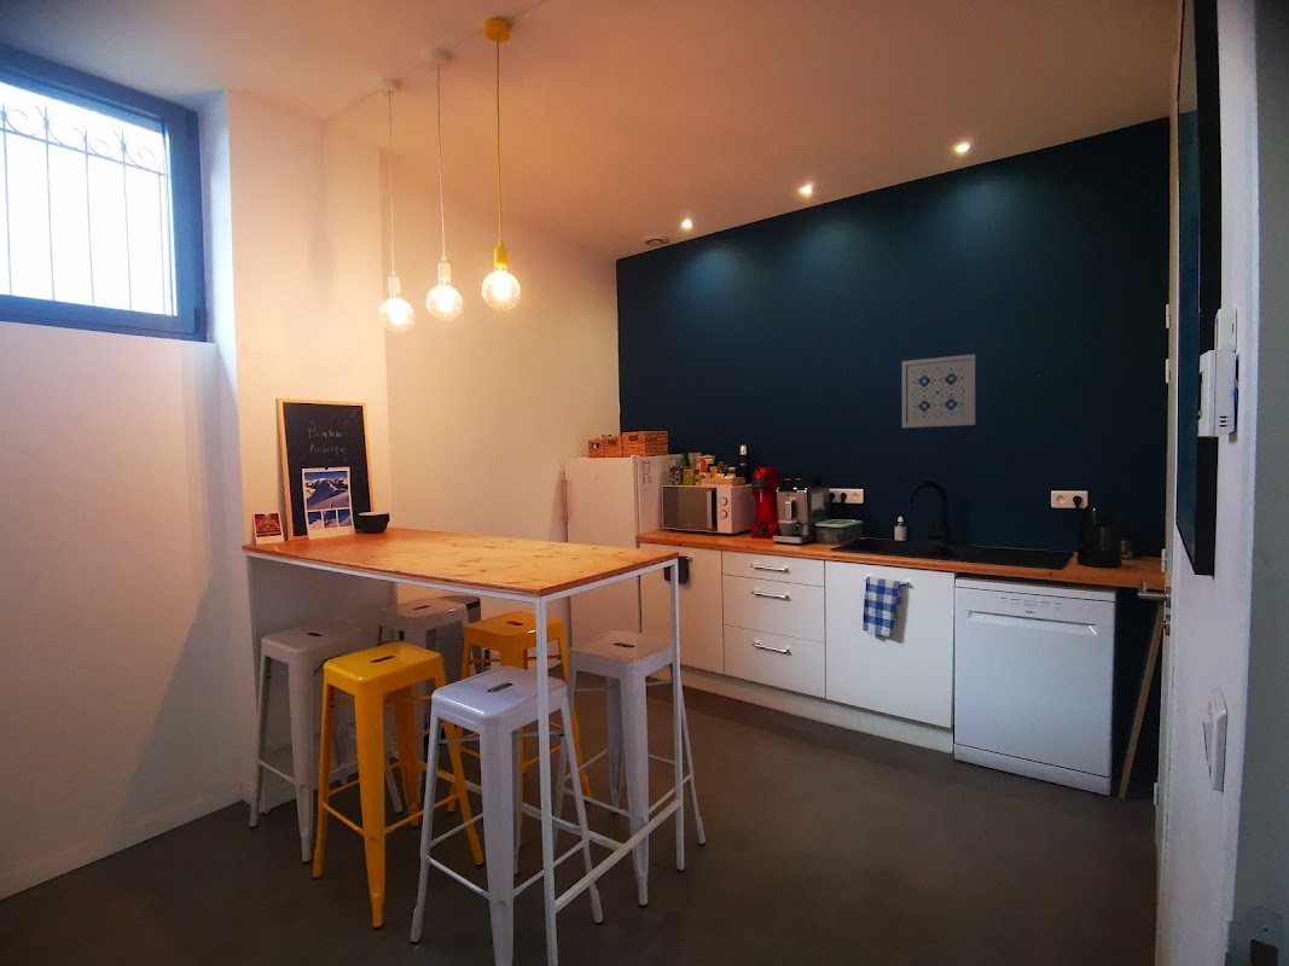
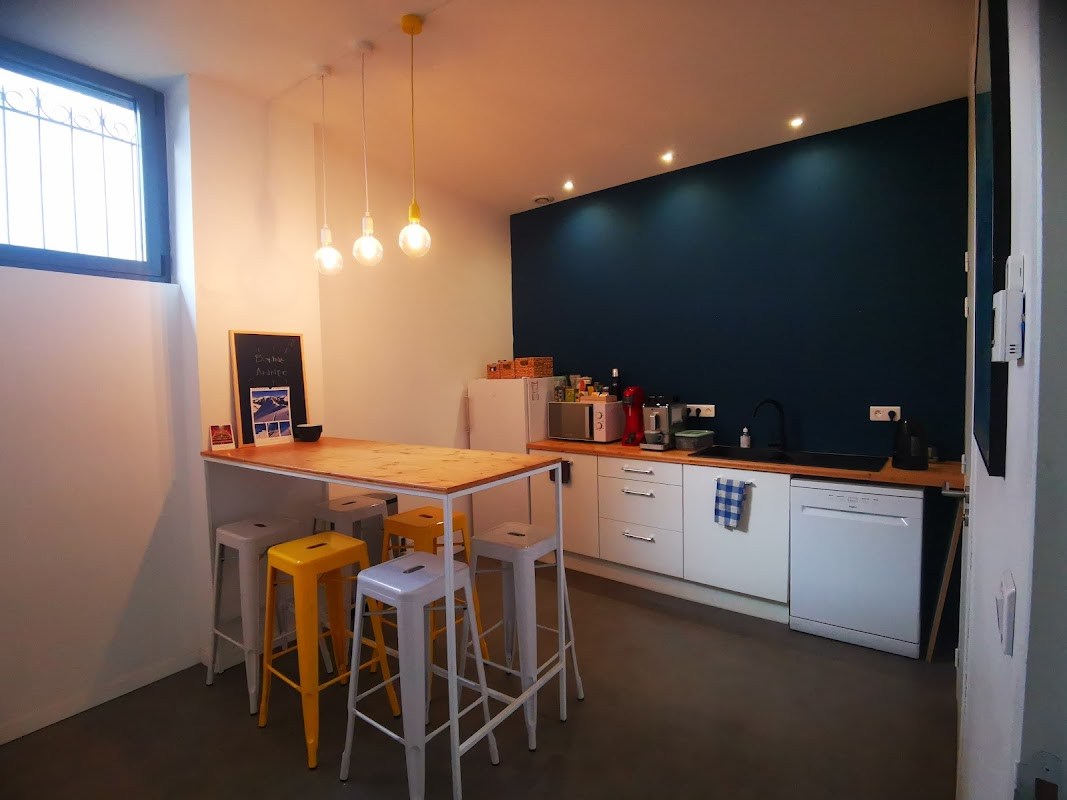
- wall art [901,353,977,429]
